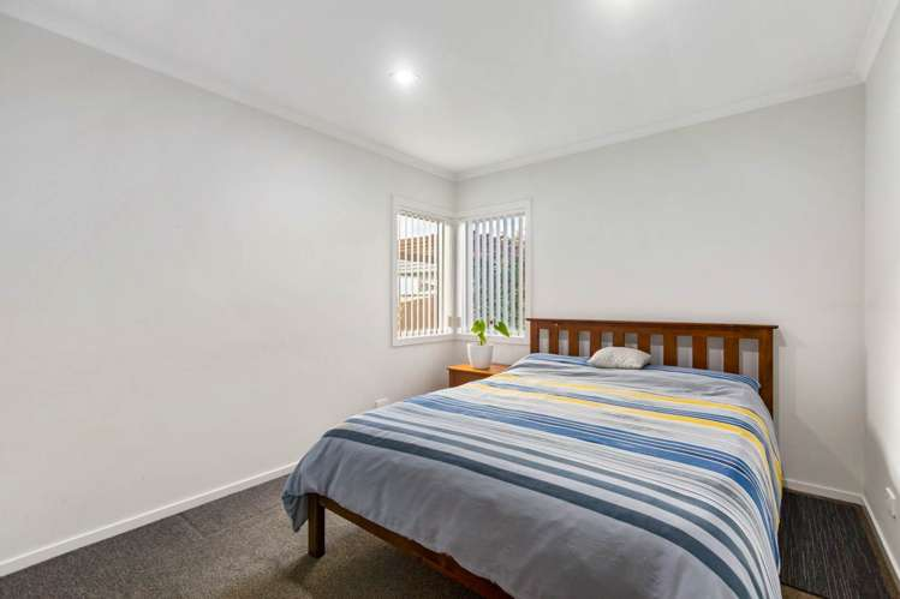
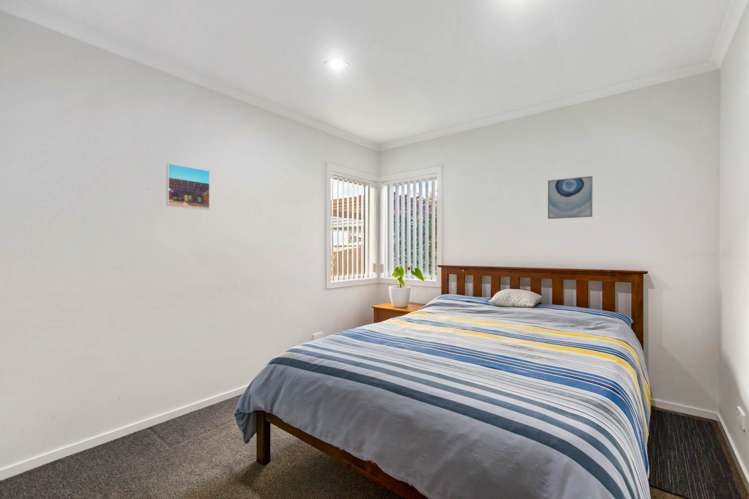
+ wall art [547,175,594,220]
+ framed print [165,162,211,211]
